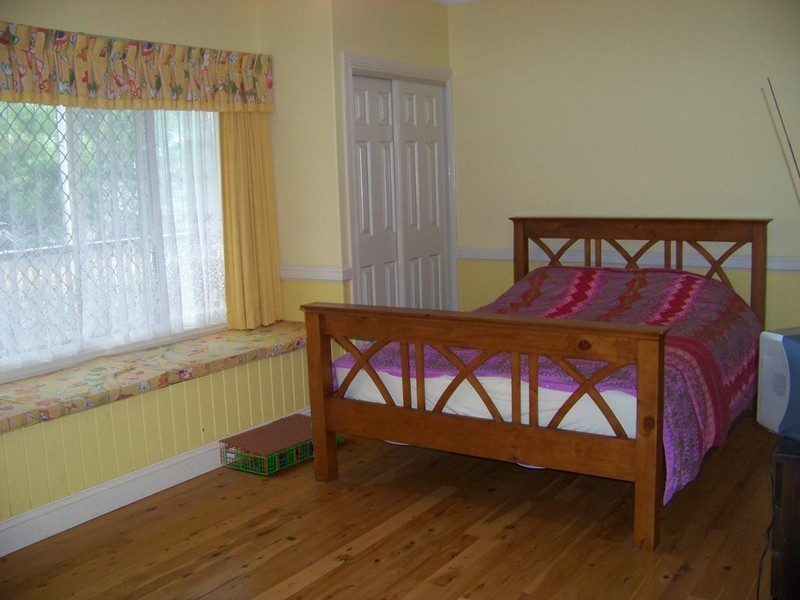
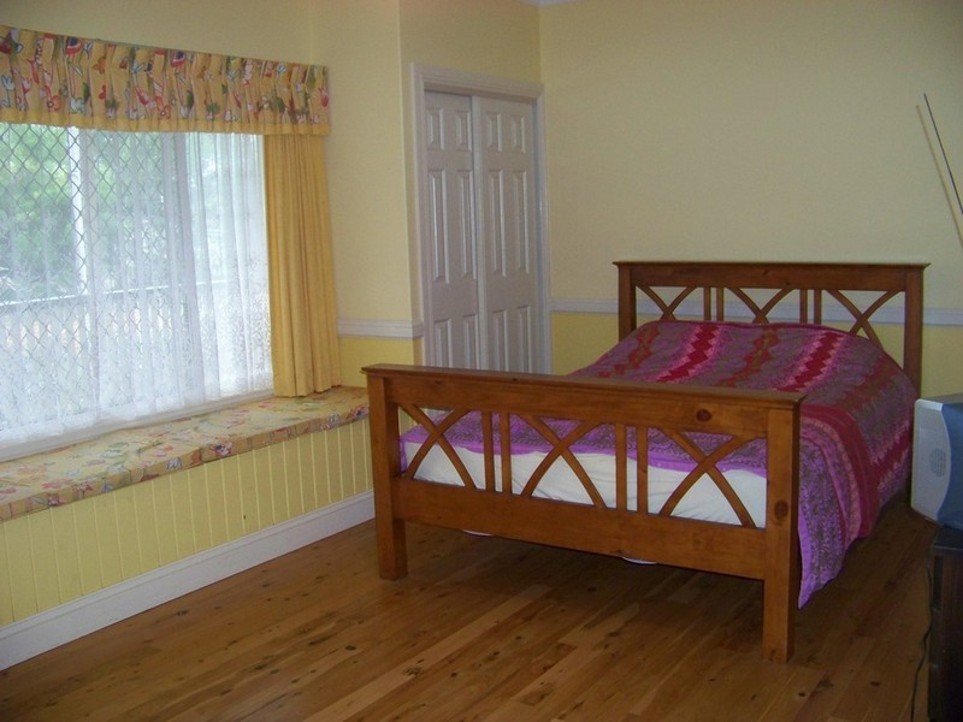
- storage bin [218,412,345,476]
